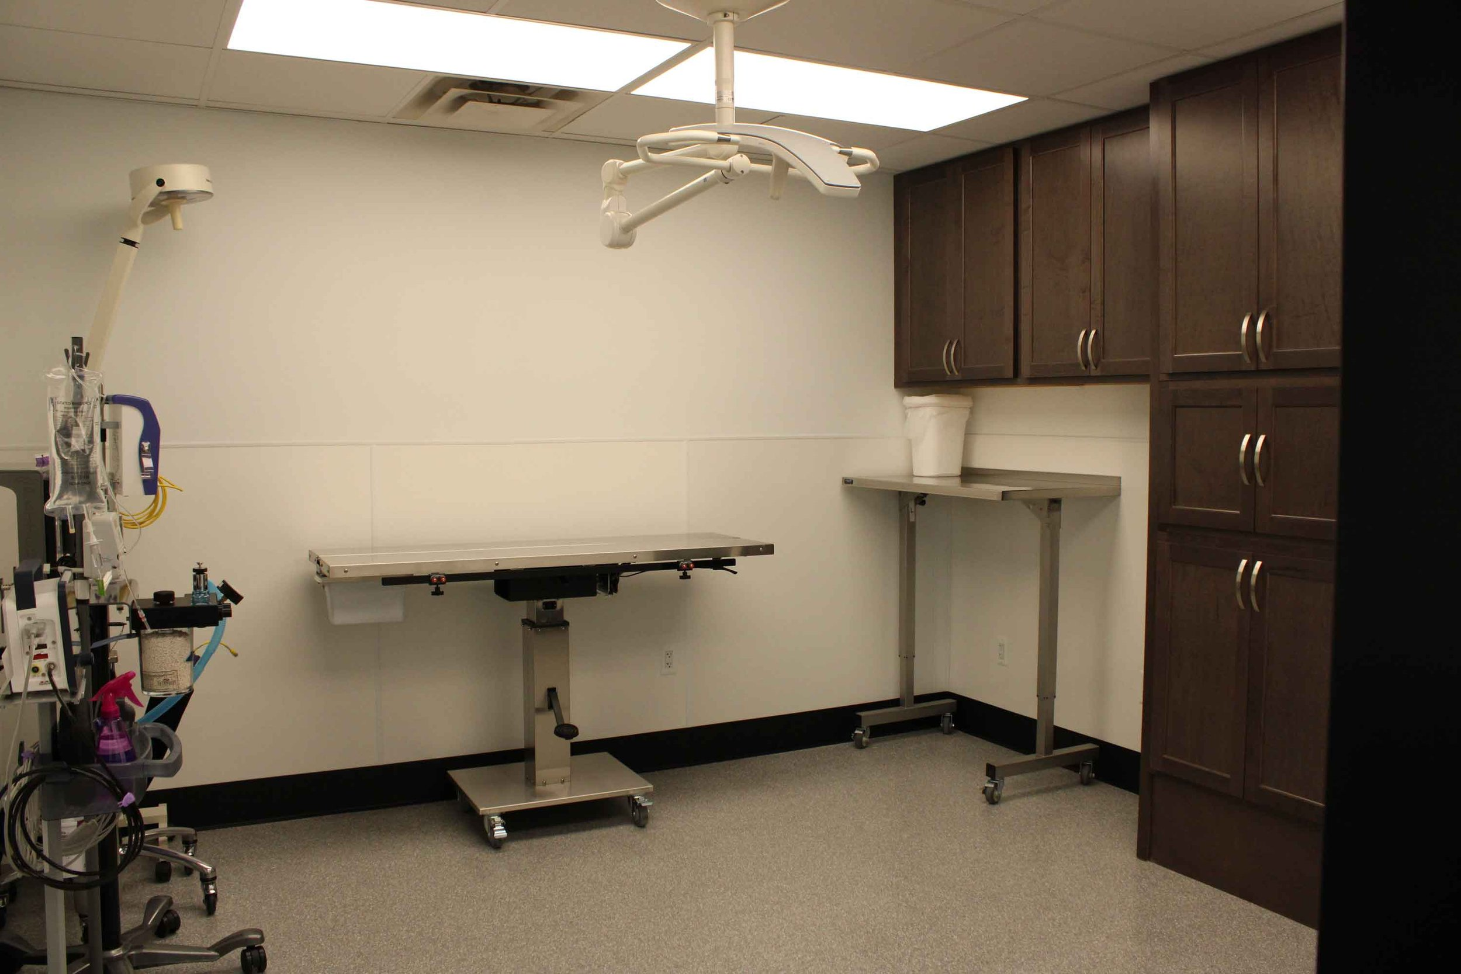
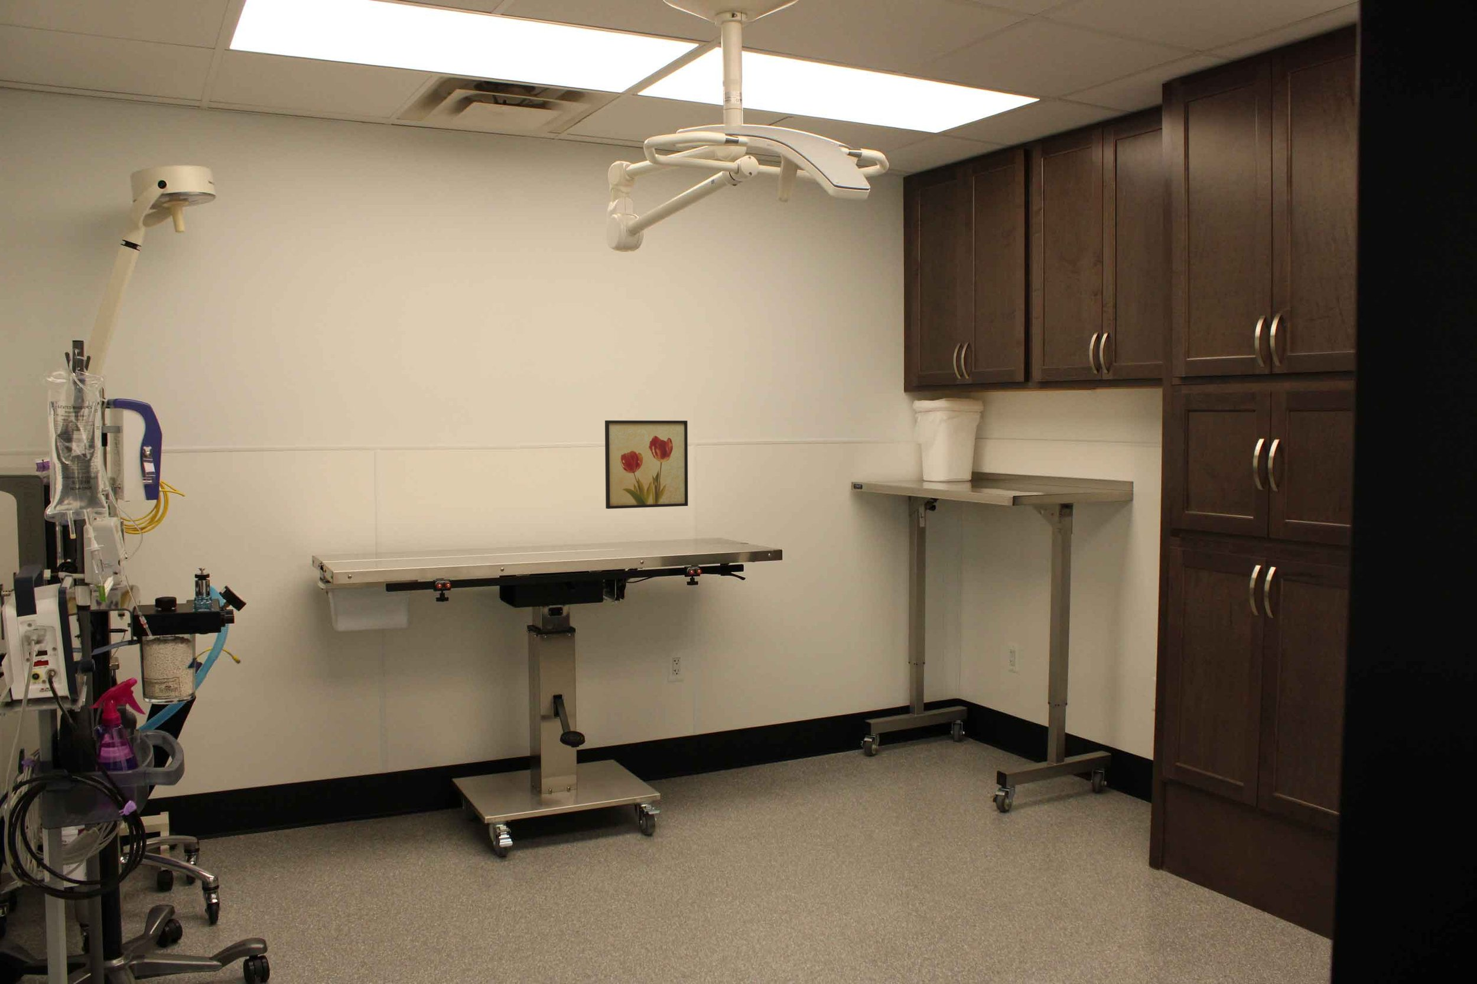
+ wall art [604,420,688,510]
